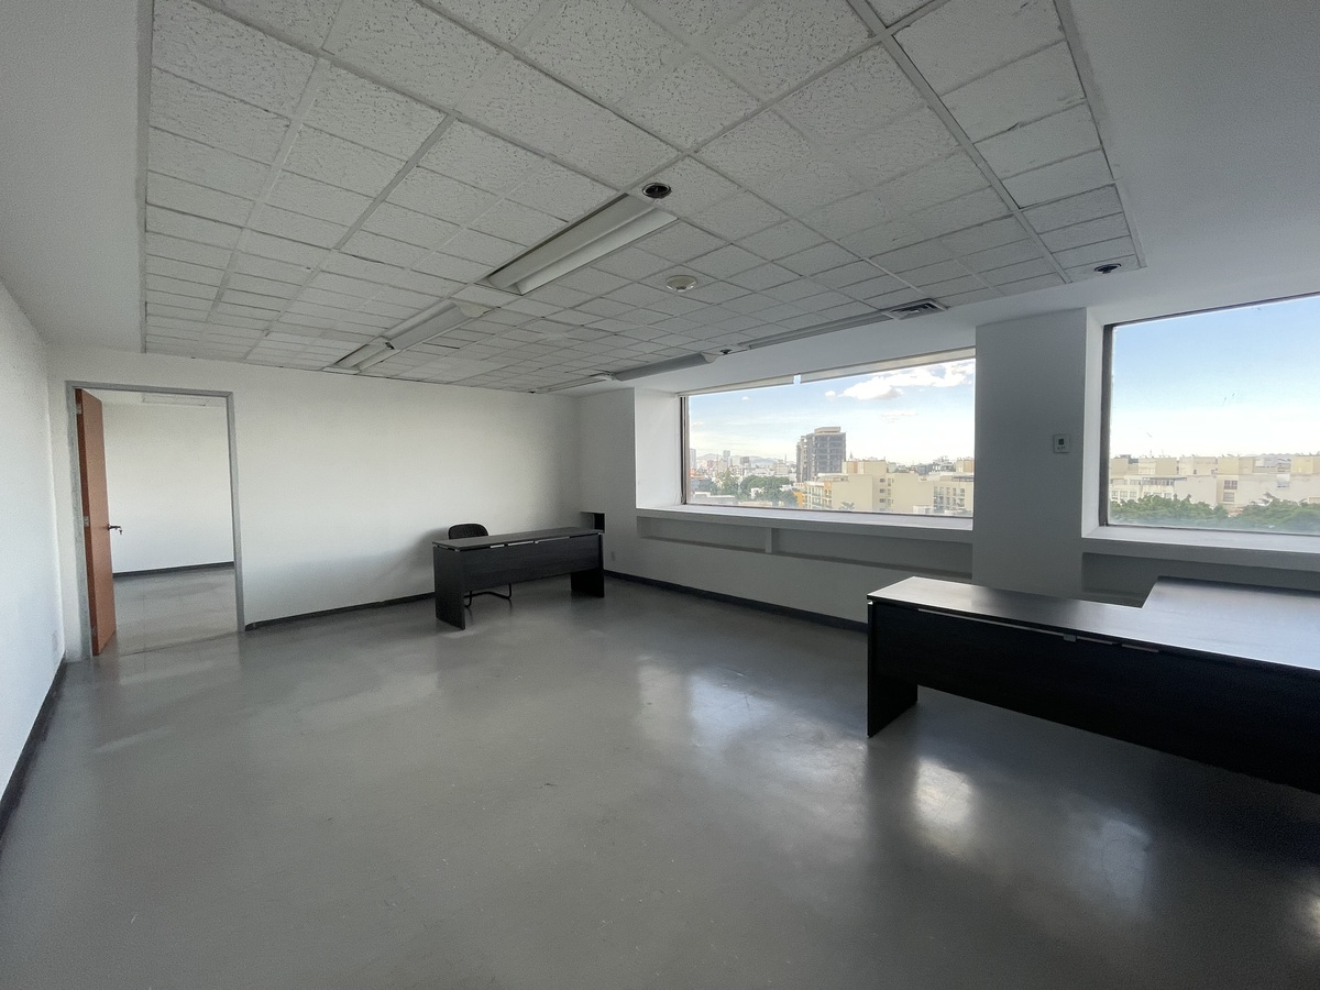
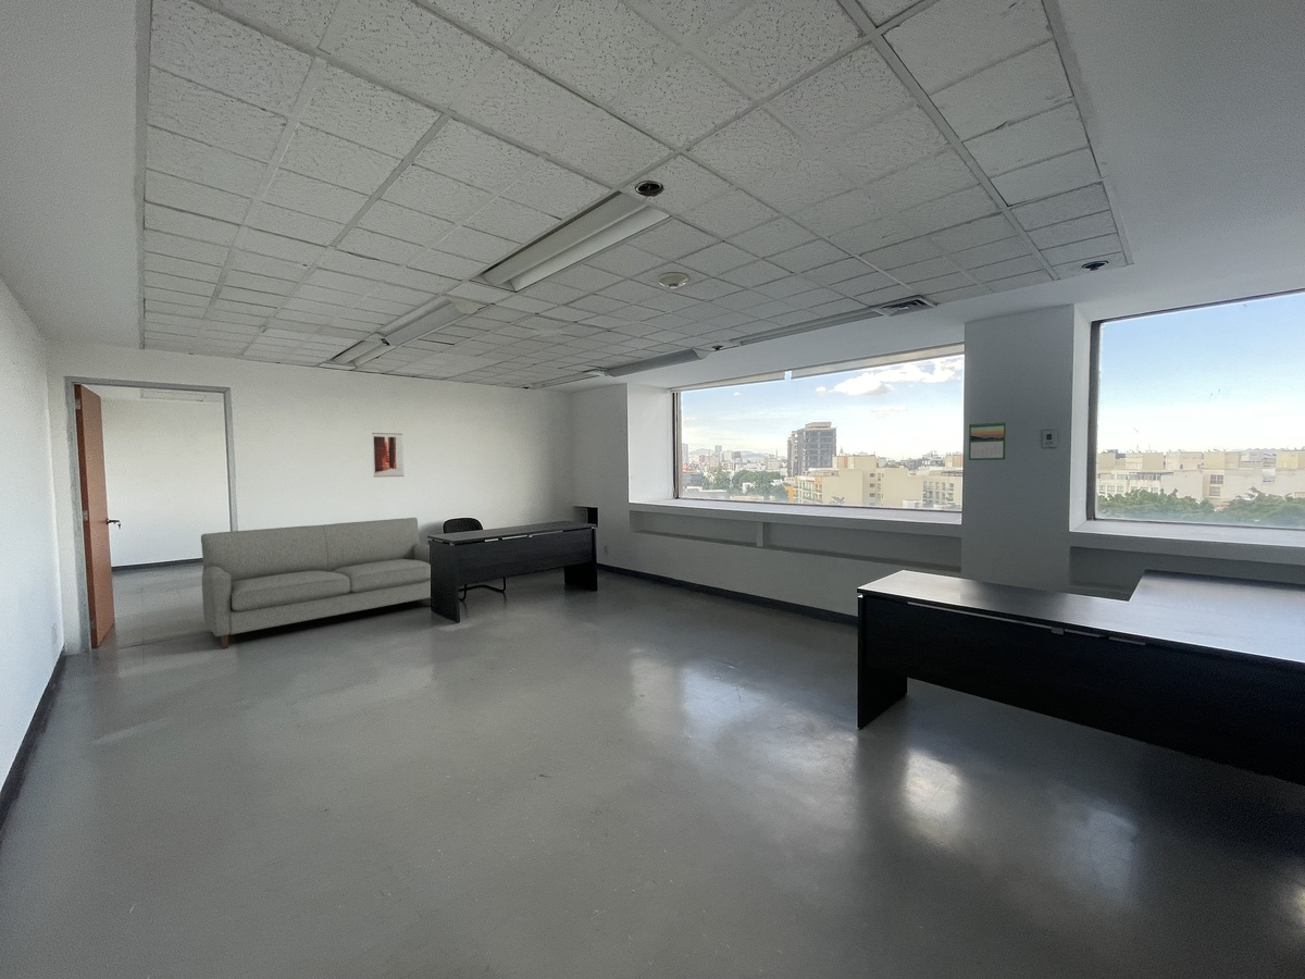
+ sofa [200,517,432,649]
+ wall art [371,432,405,479]
+ calendar [968,420,1007,461]
